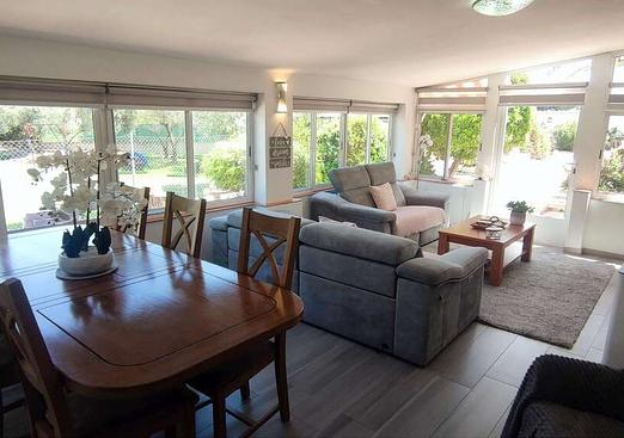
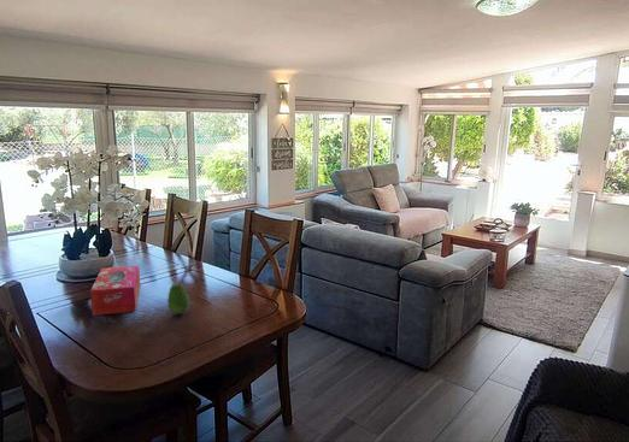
+ tissue box [89,265,141,317]
+ fruit [166,283,190,316]
